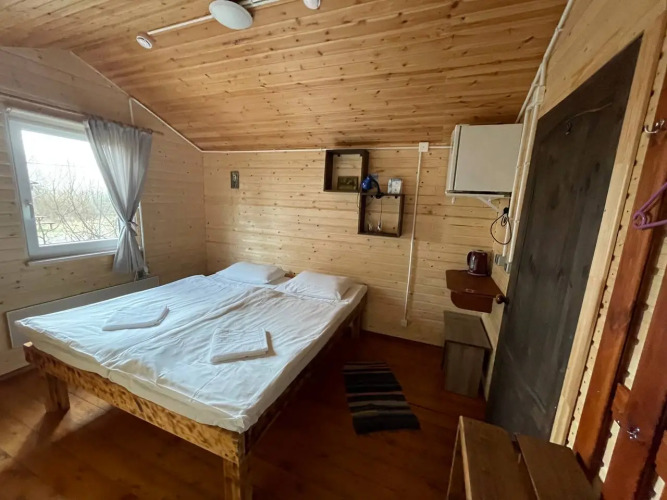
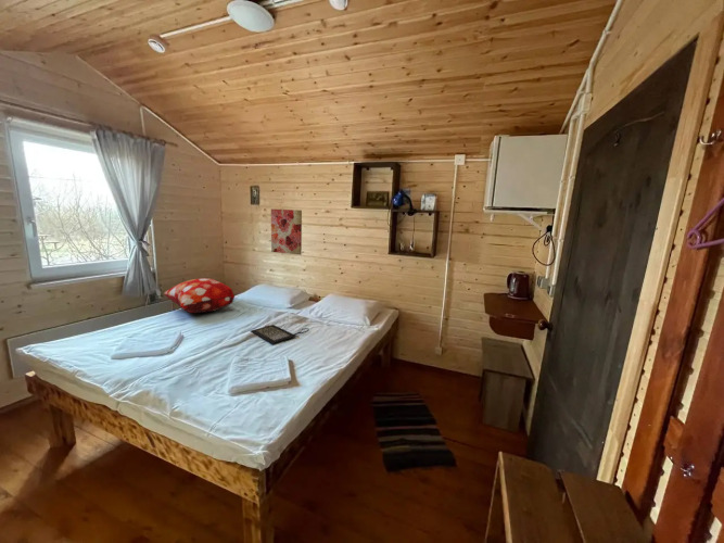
+ clutch bag [250,324,310,344]
+ decorative pillow [163,277,236,314]
+ wall art [270,207,303,256]
